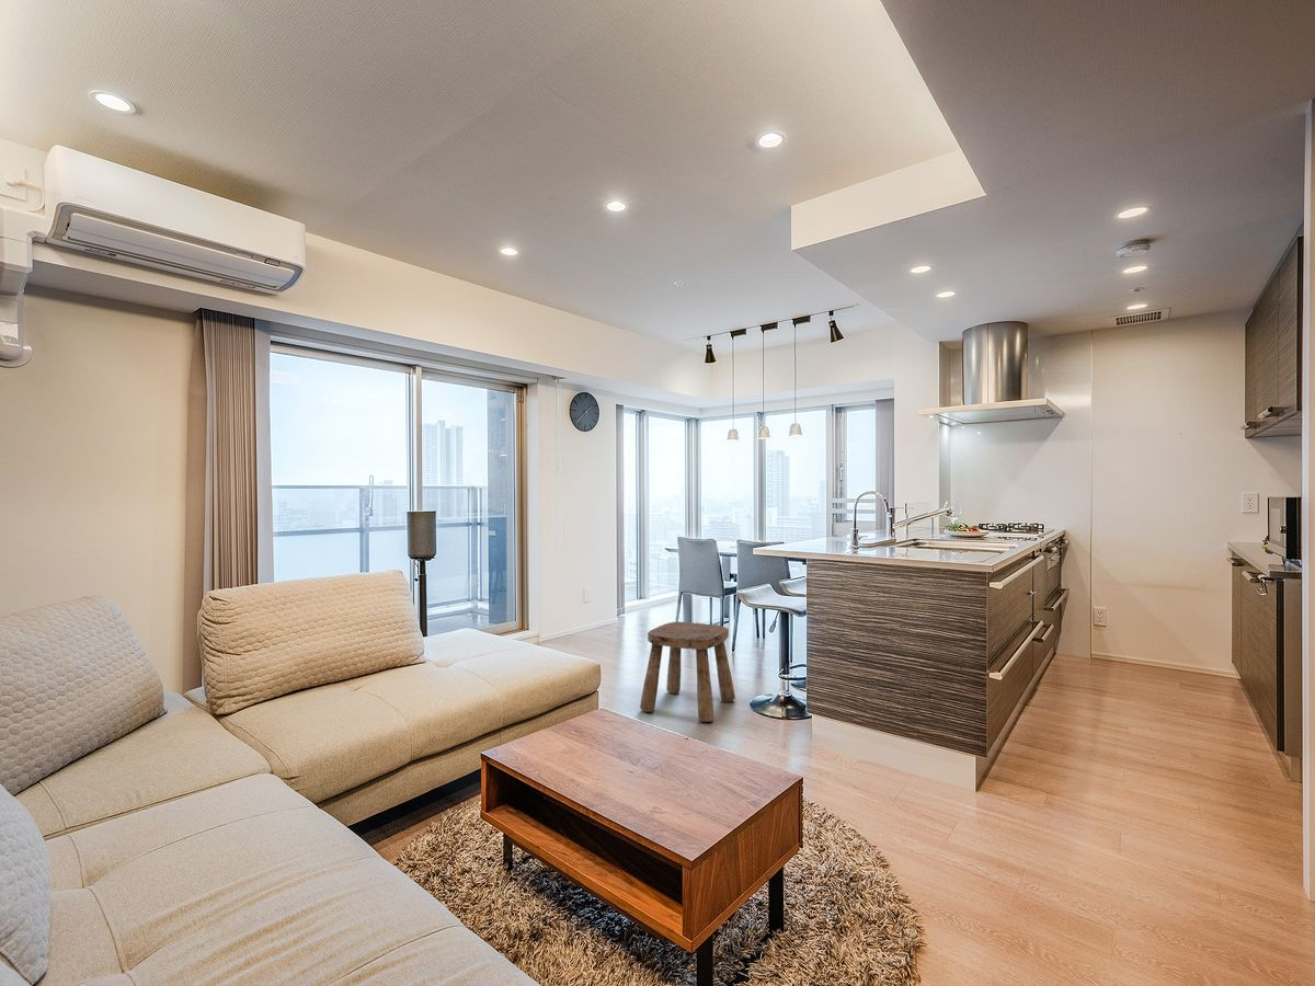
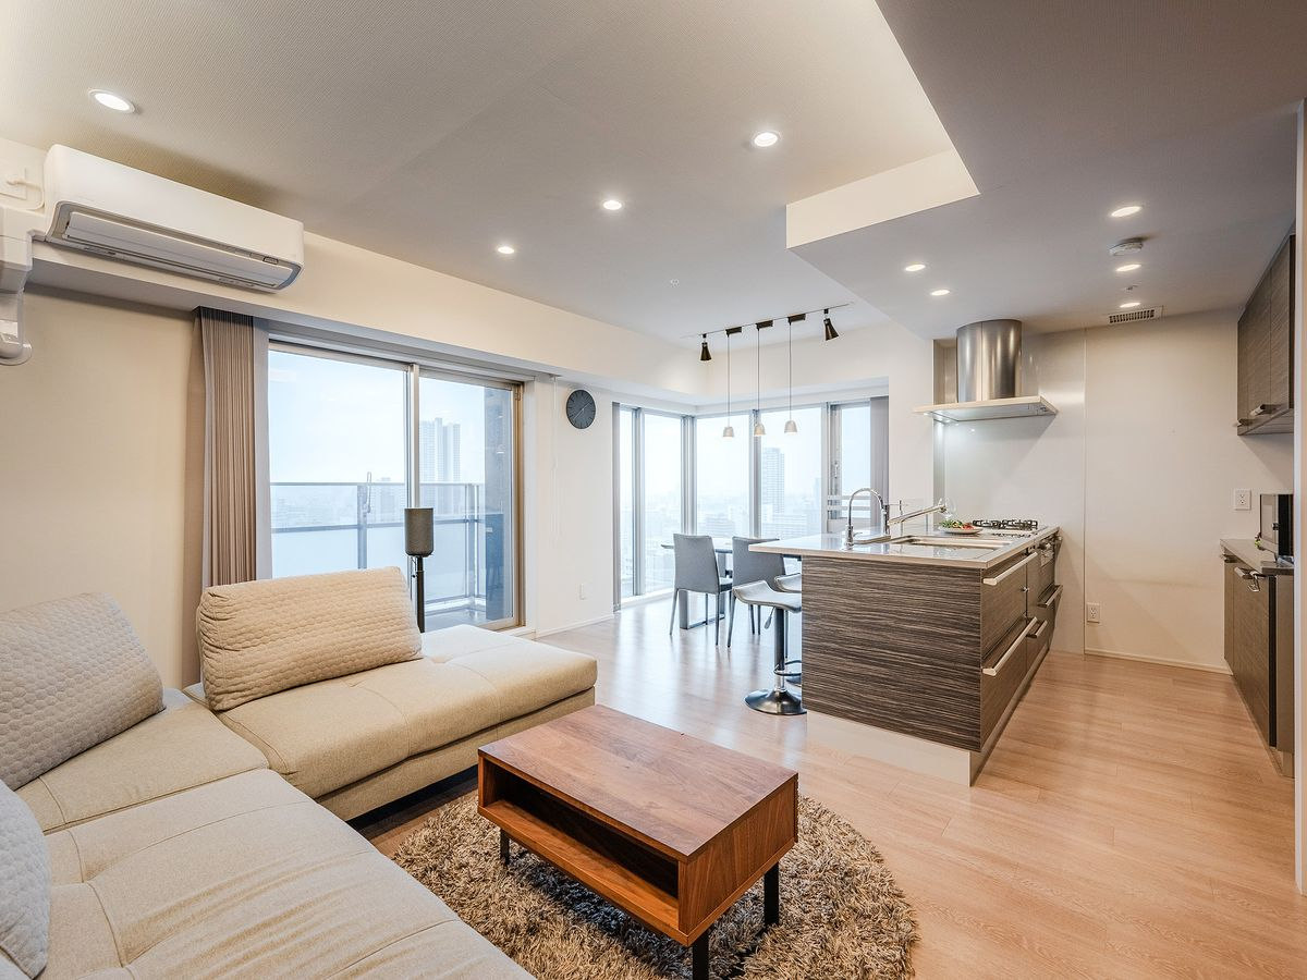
- stool [639,621,736,723]
